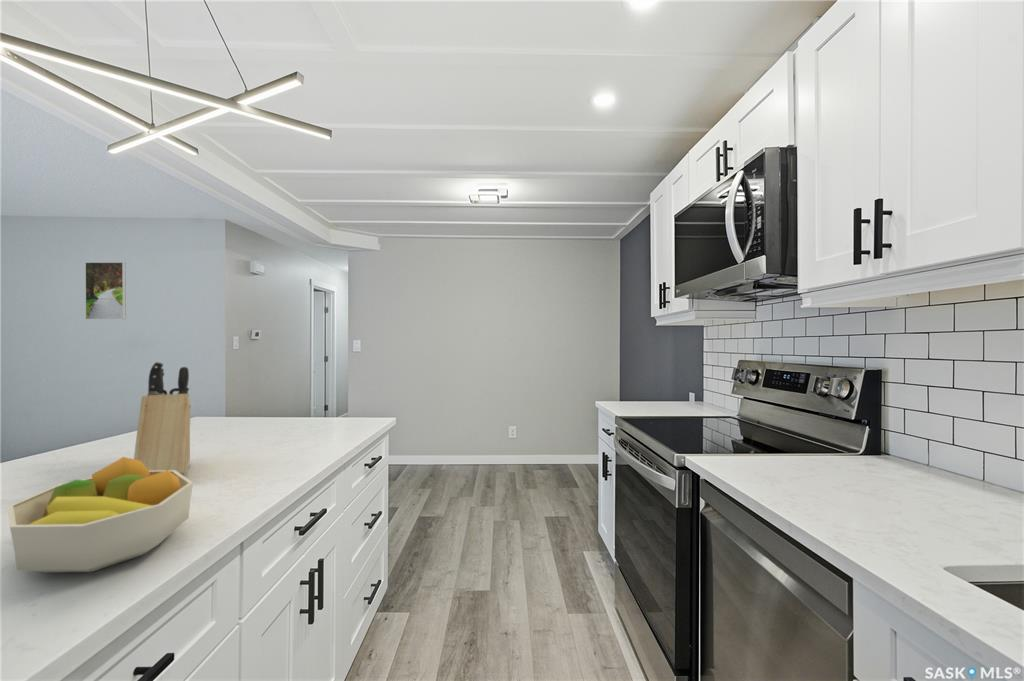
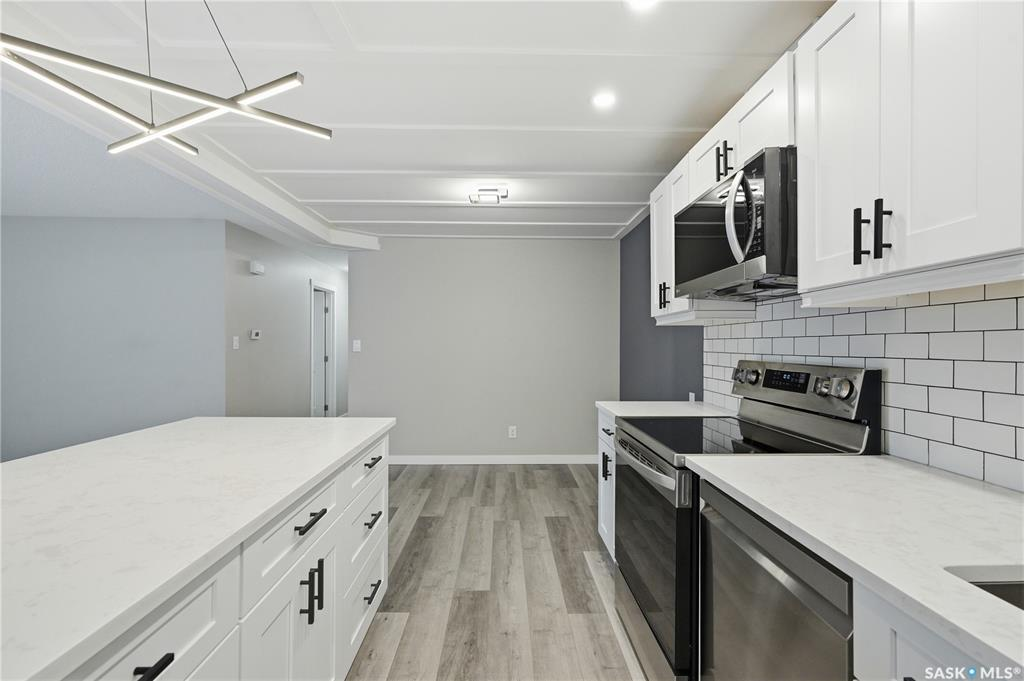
- knife block [133,361,191,477]
- fruit bowl [6,456,194,574]
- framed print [84,261,127,320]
